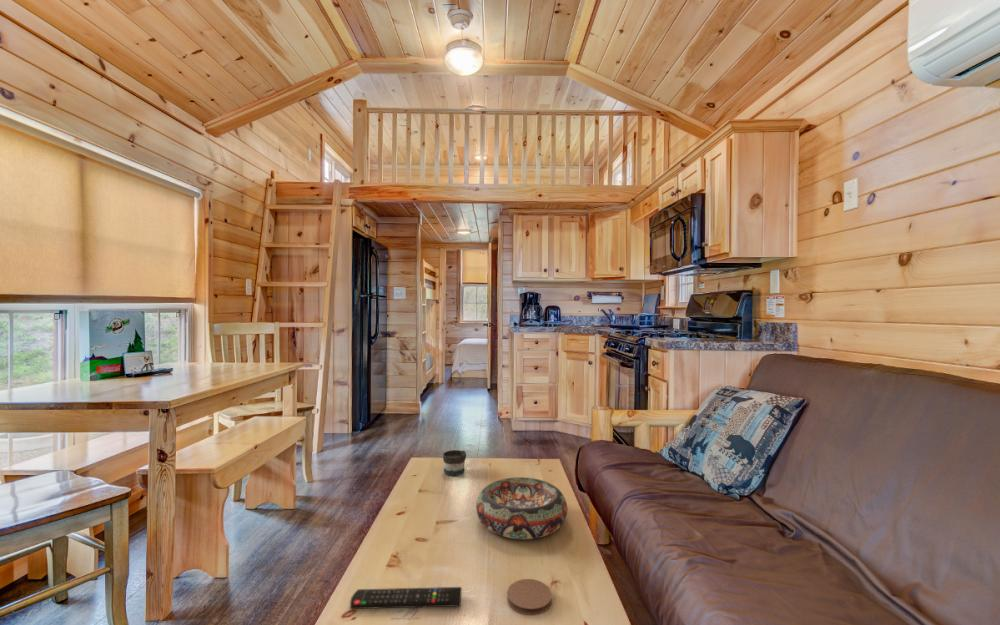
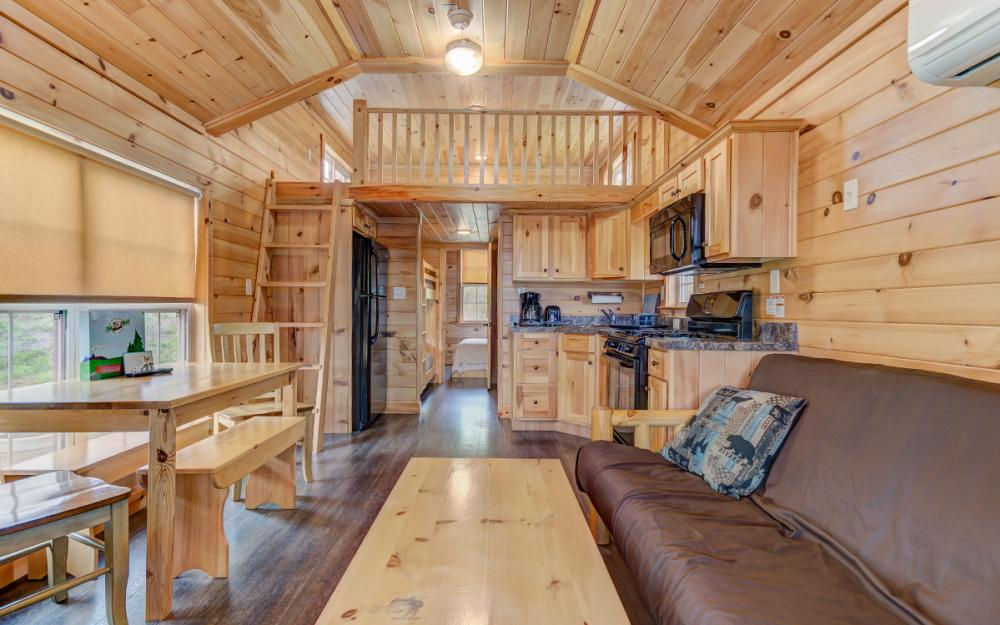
- remote control [349,586,463,610]
- coaster [506,578,553,616]
- mug [442,449,467,477]
- decorative bowl [475,476,568,540]
